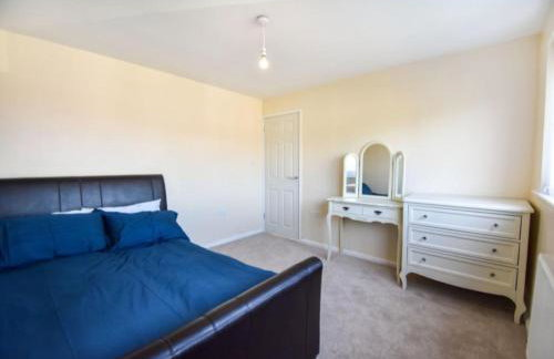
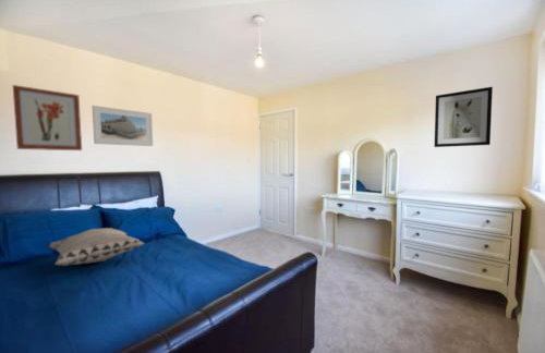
+ wall art [433,86,494,148]
+ wall art [12,84,83,151]
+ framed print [92,105,154,147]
+ decorative pillow [47,227,146,267]
